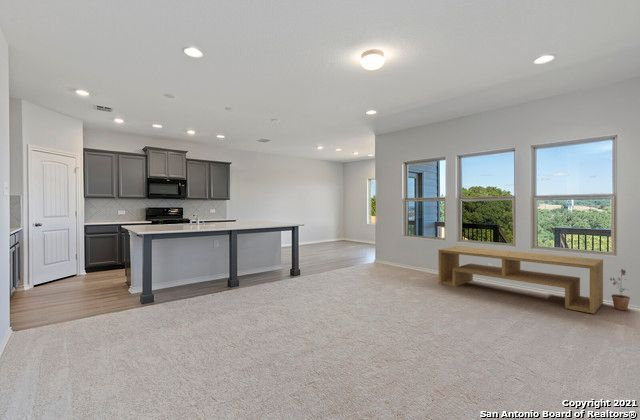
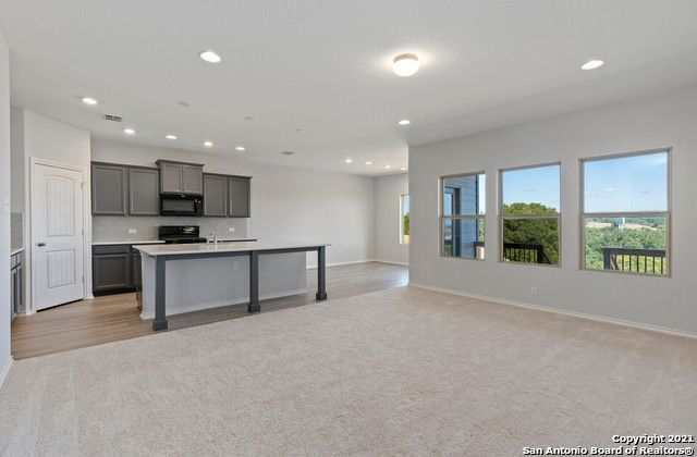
- bench [438,245,604,315]
- potted plant [609,268,631,311]
